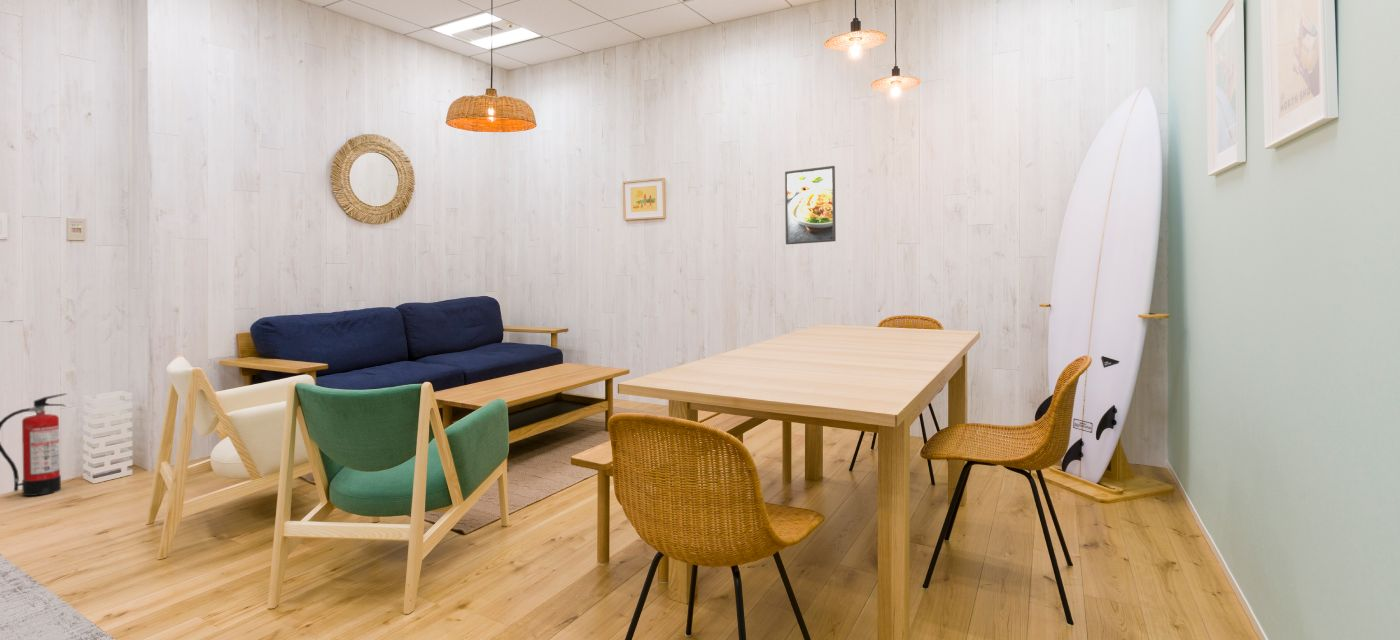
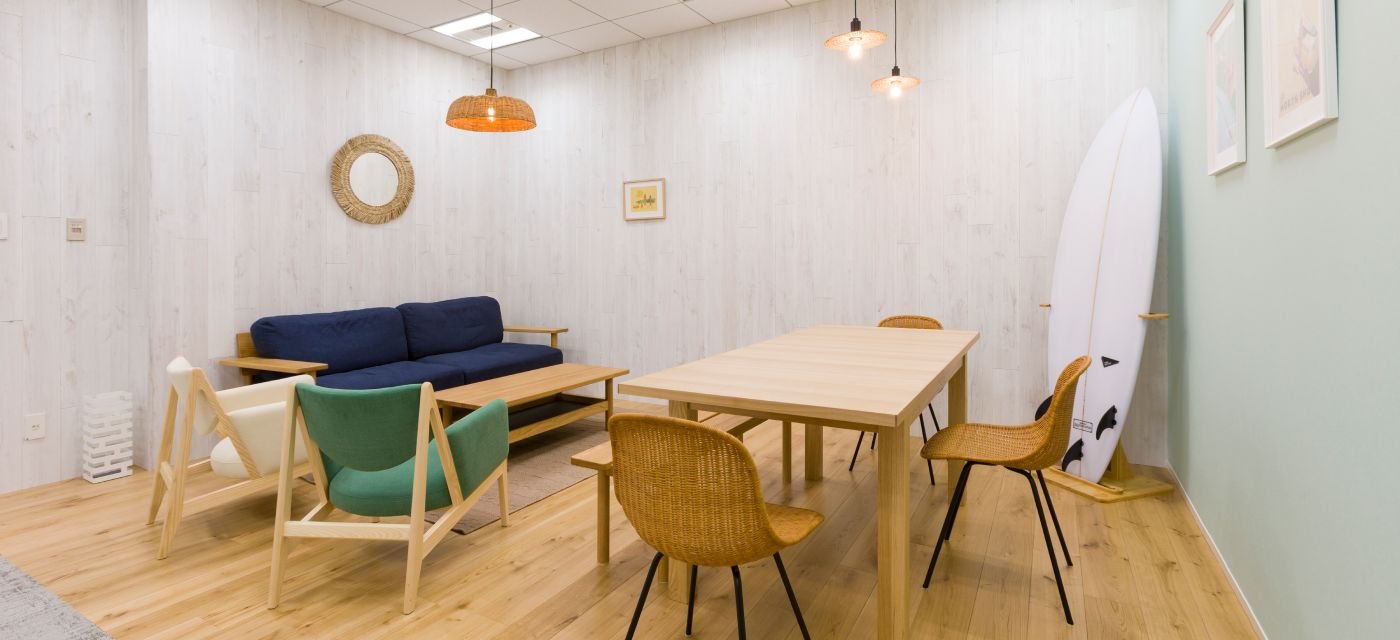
- fire extinguisher [0,393,68,497]
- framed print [784,165,837,245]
